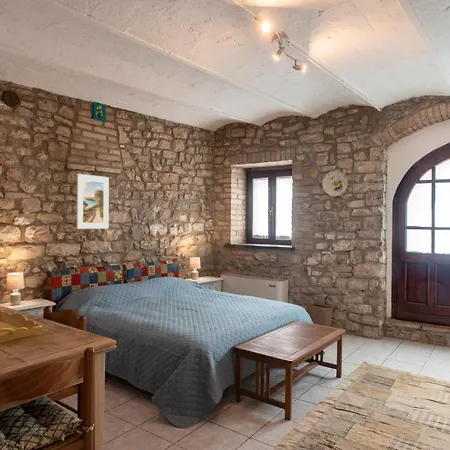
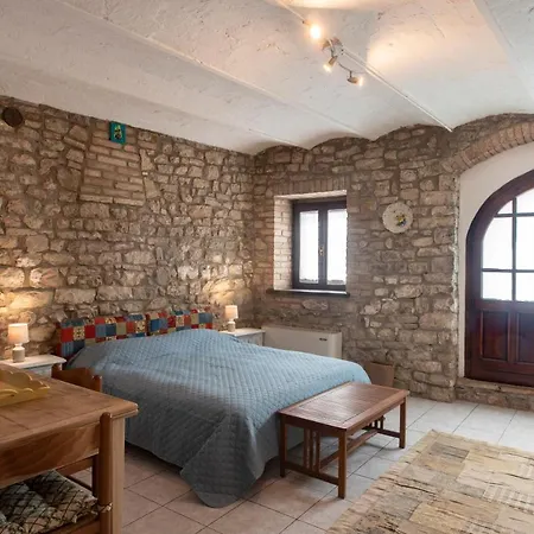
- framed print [76,173,110,230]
